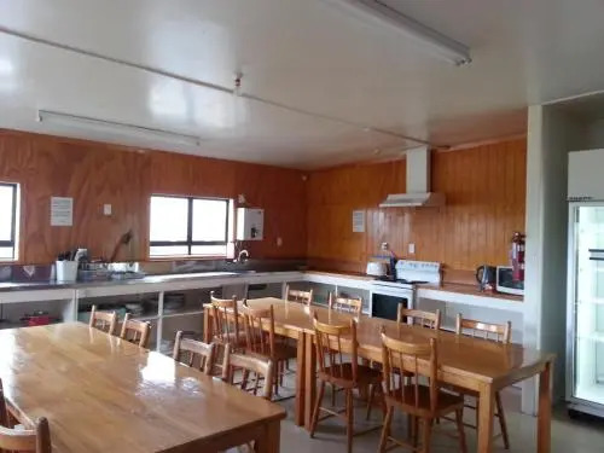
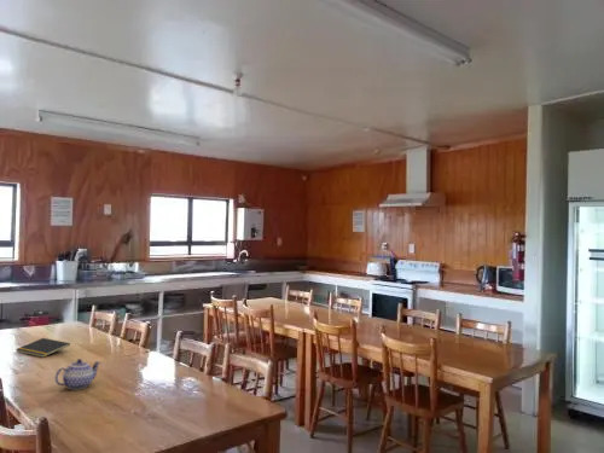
+ teapot [53,358,101,390]
+ notepad [14,337,71,359]
